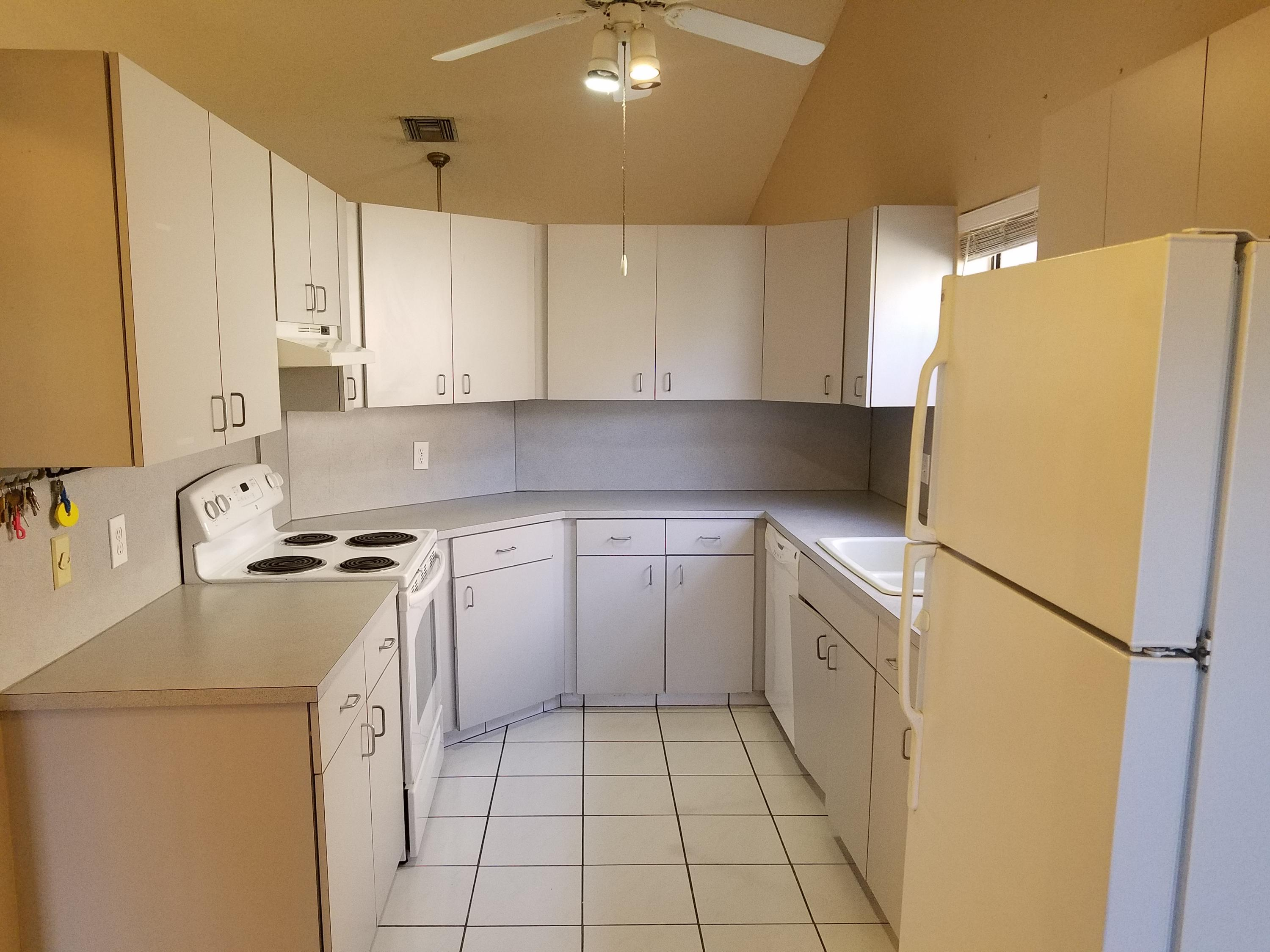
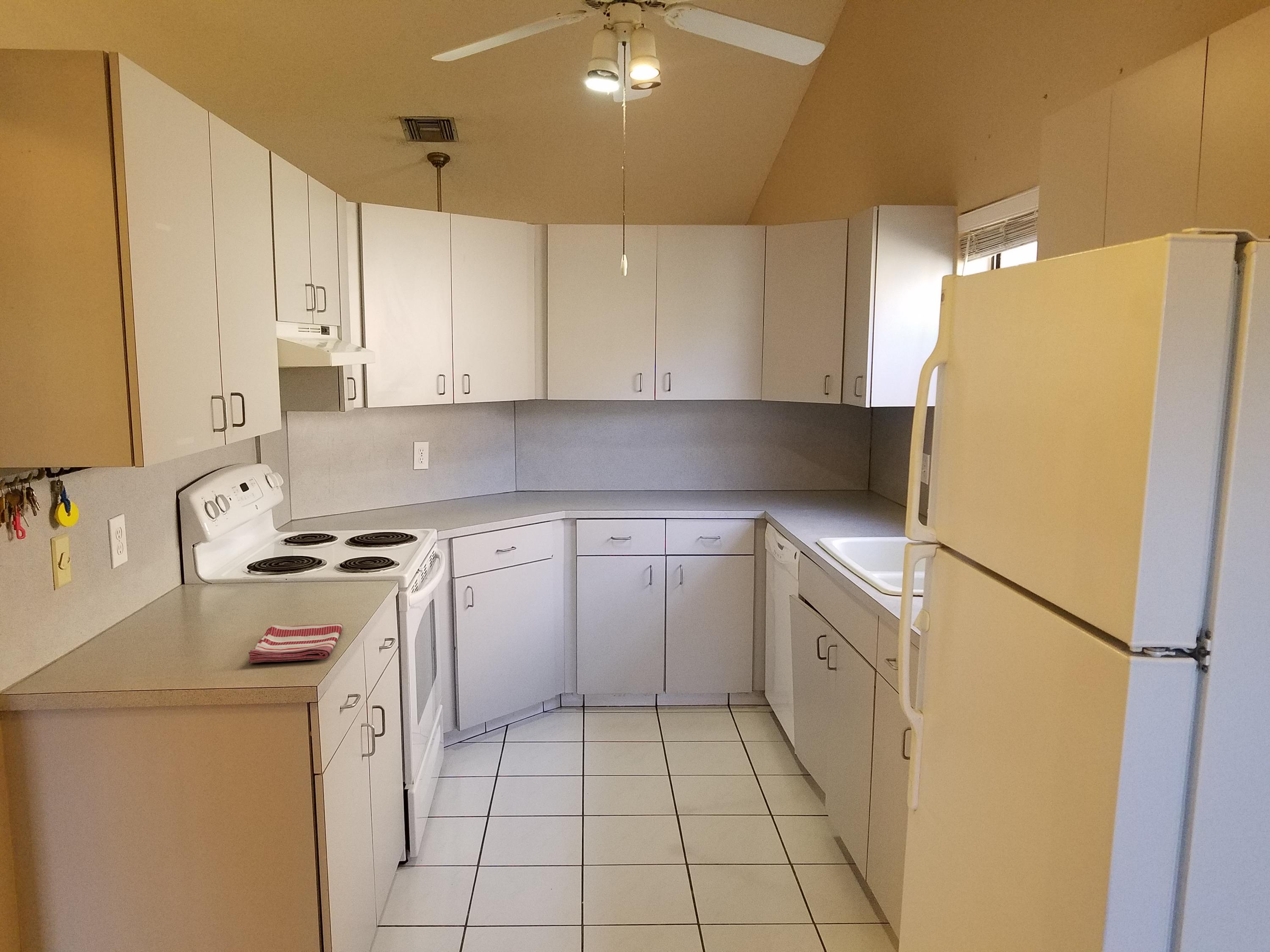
+ dish towel [248,623,343,664]
